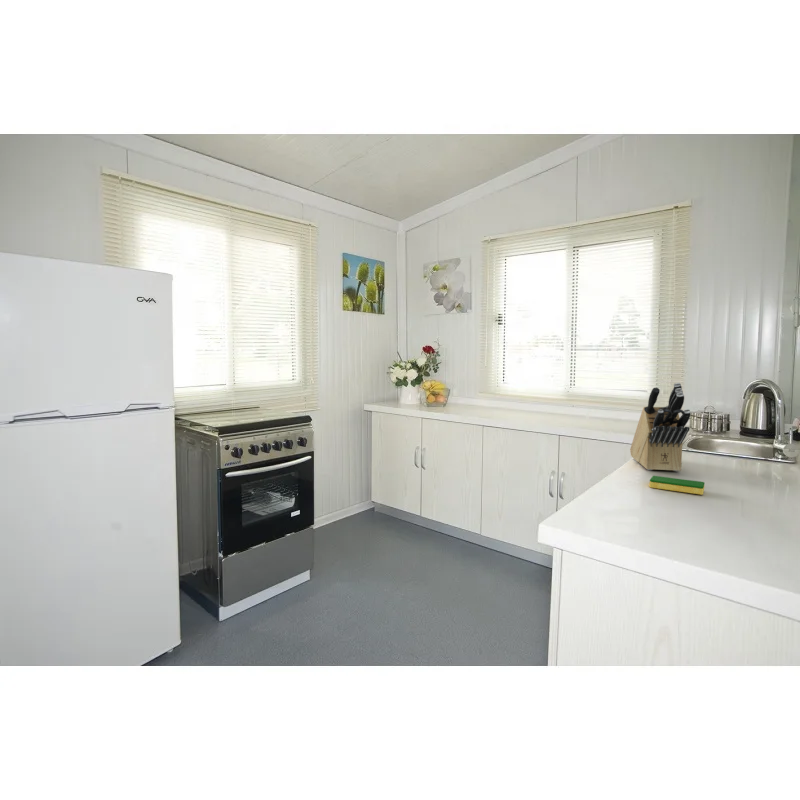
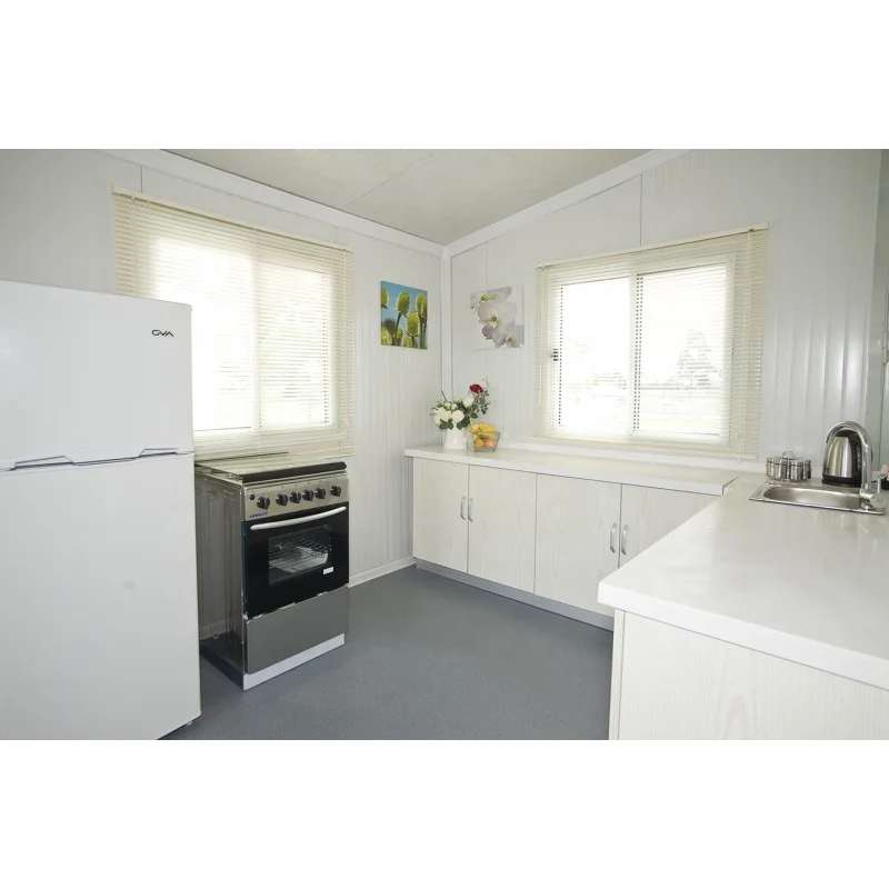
- dish sponge [648,475,705,496]
- knife block [629,382,691,472]
